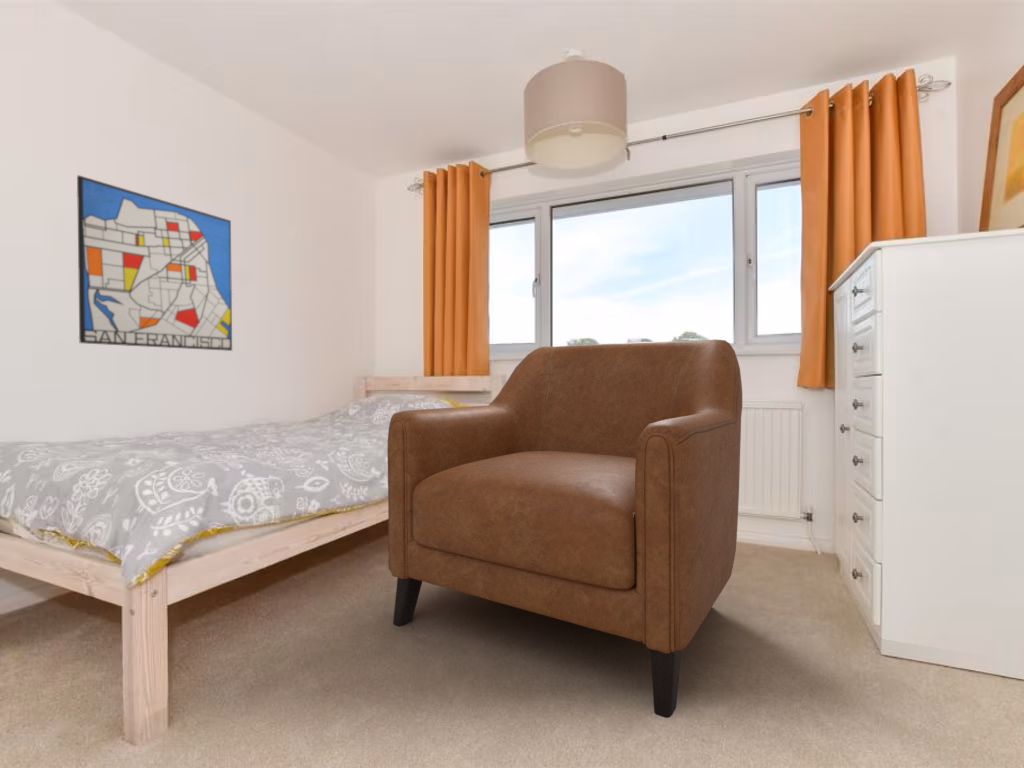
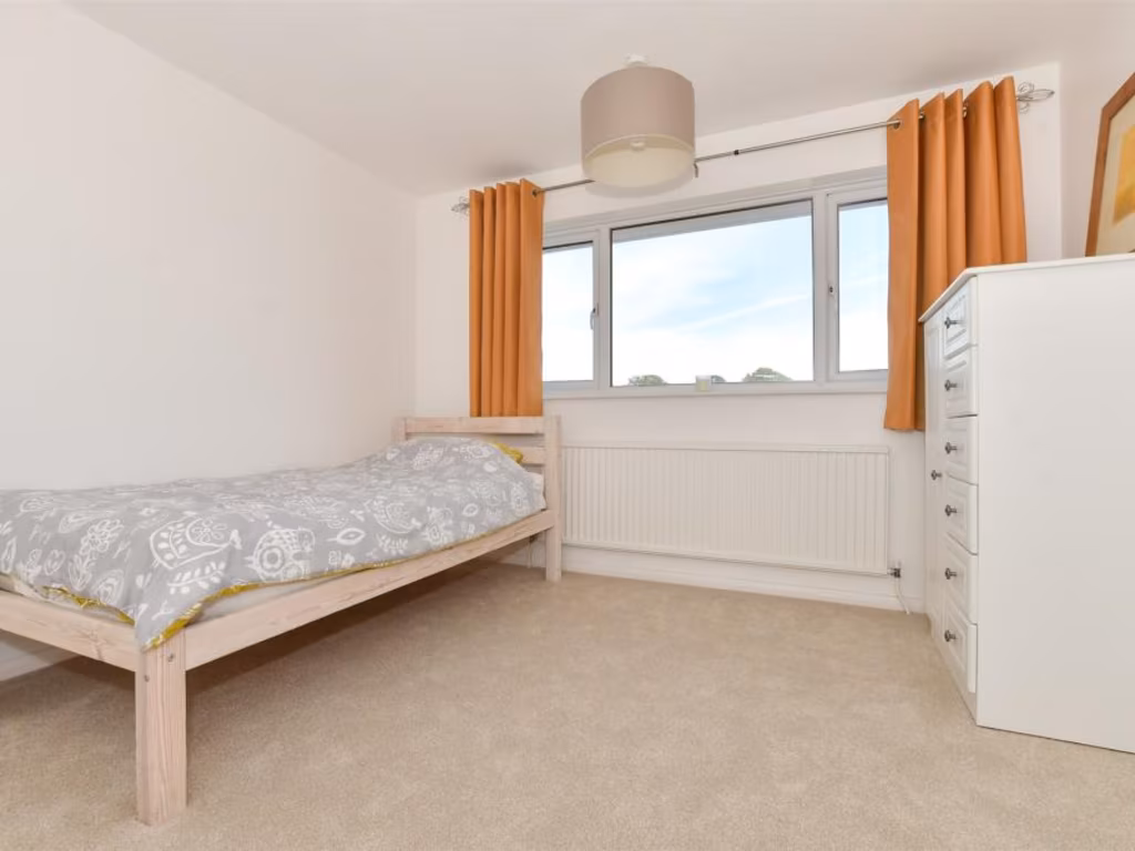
- wall art [76,174,233,352]
- chair [387,338,743,719]
